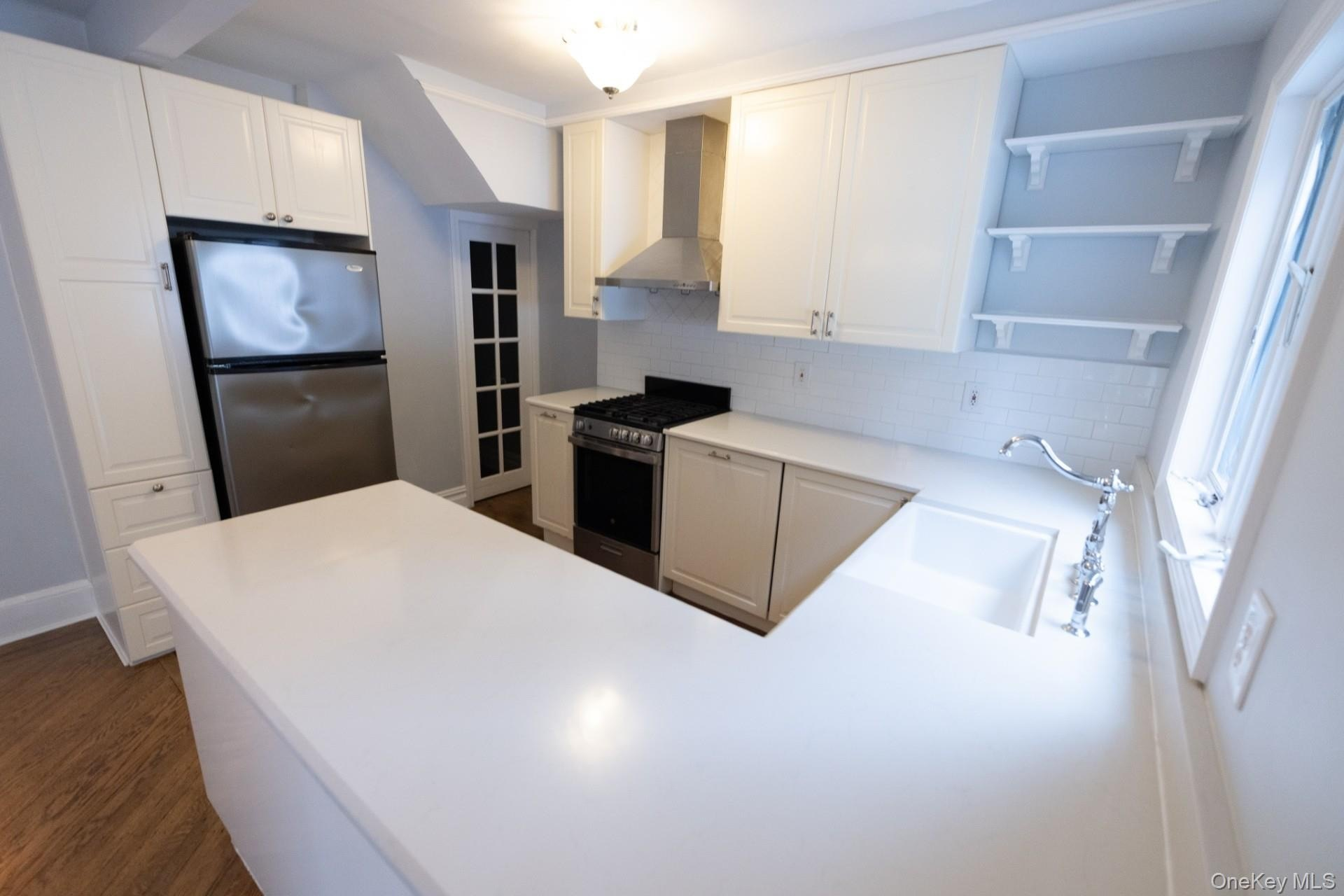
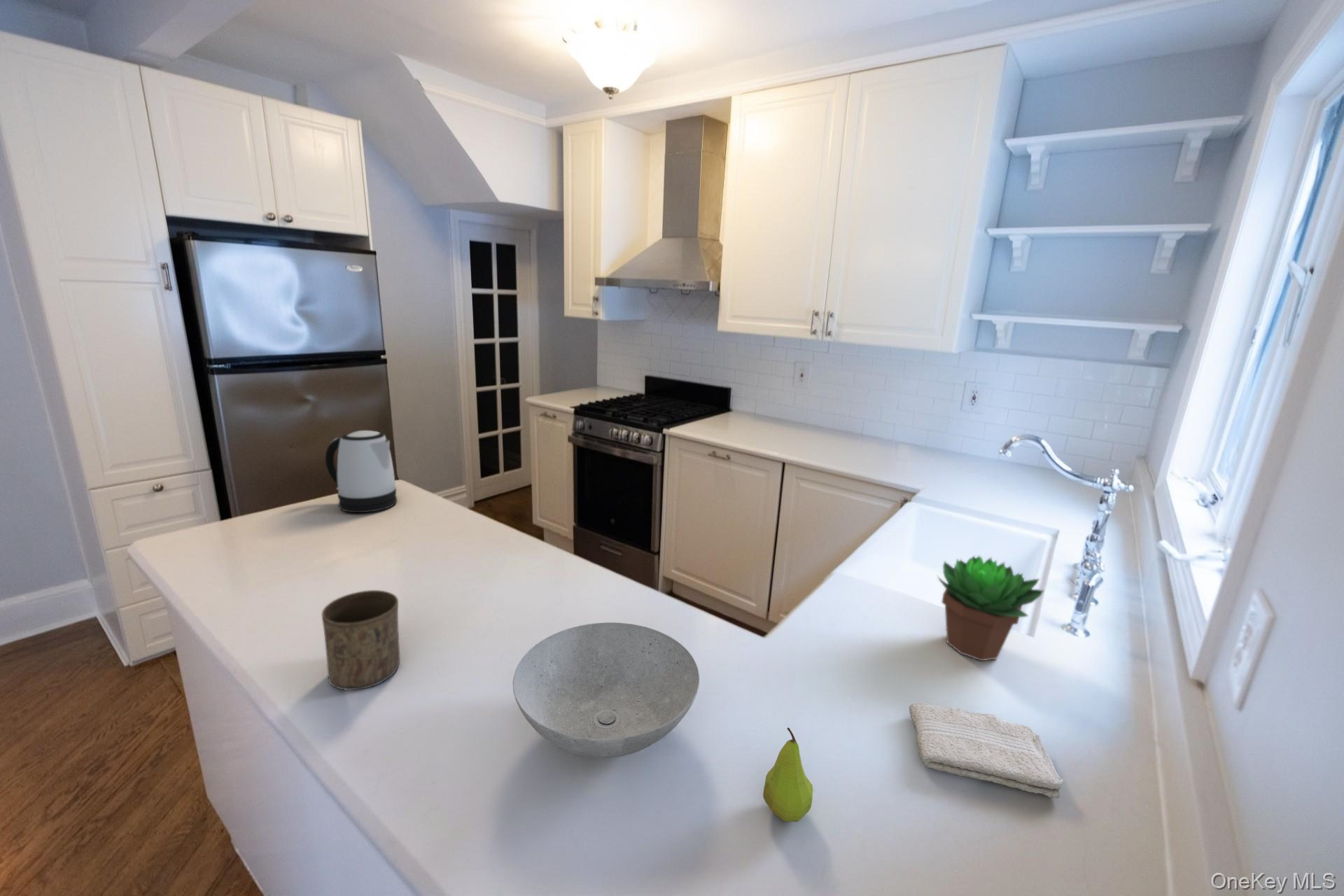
+ kettle [325,430,398,513]
+ succulent plant [936,554,1045,661]
+ washcloth [909,702,1064,799]
+ bowl [512,622,700,759]
+ cup [321,589,400,691]
+ fruit [762,727,813,823]
